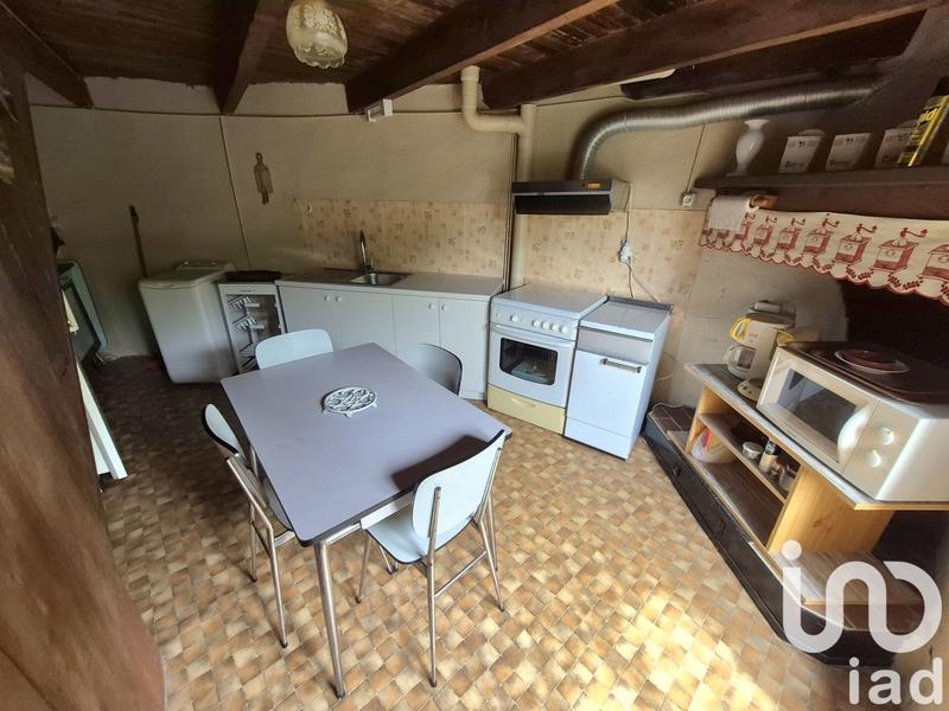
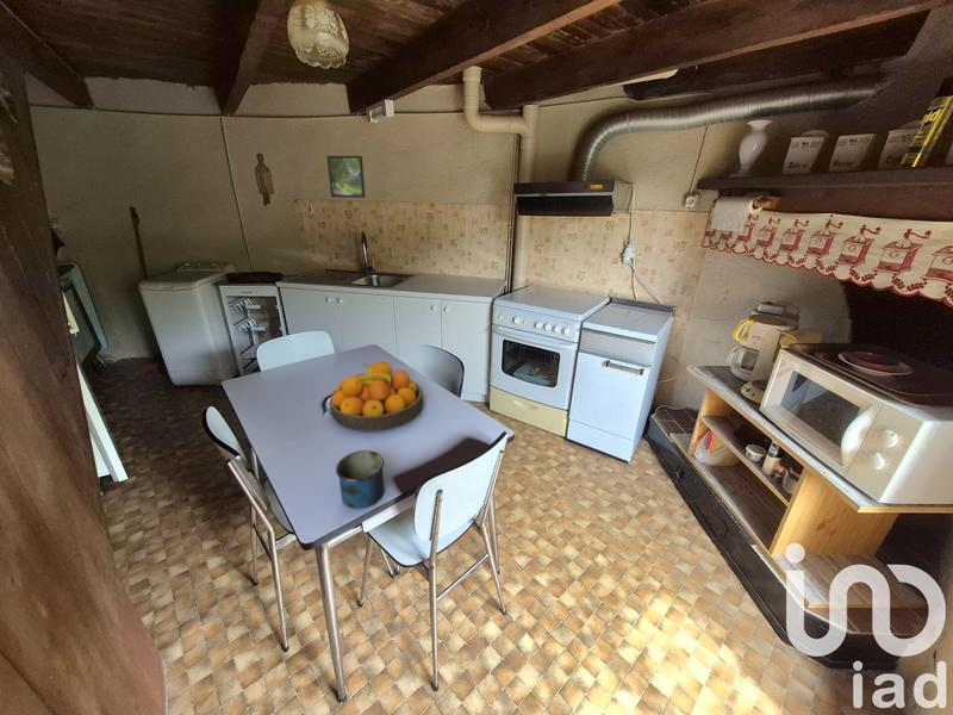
+ mug [335,449,385,510]
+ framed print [326,155,367,199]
+ fruit bowl [329,360,424,431]
